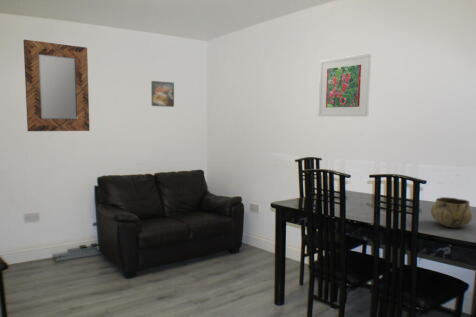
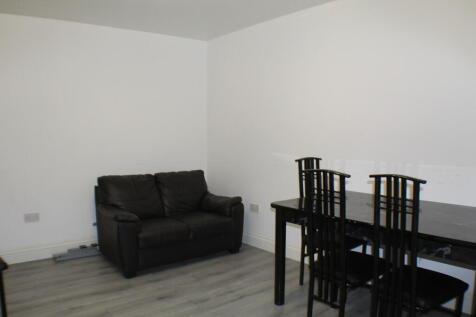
- decorative bowl [430,196,473,228]
- home mirror [22,39,90,132]
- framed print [317,53,372,117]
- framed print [150,80,175,108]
